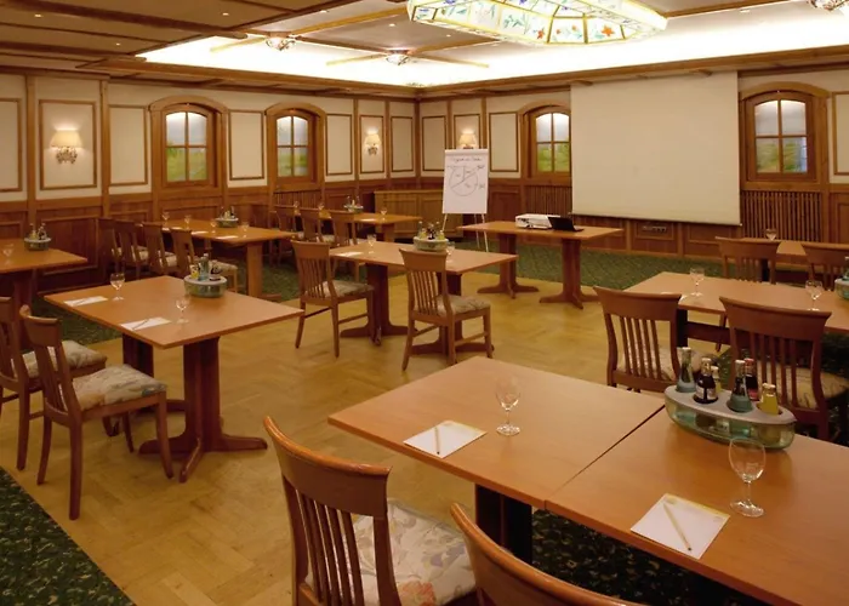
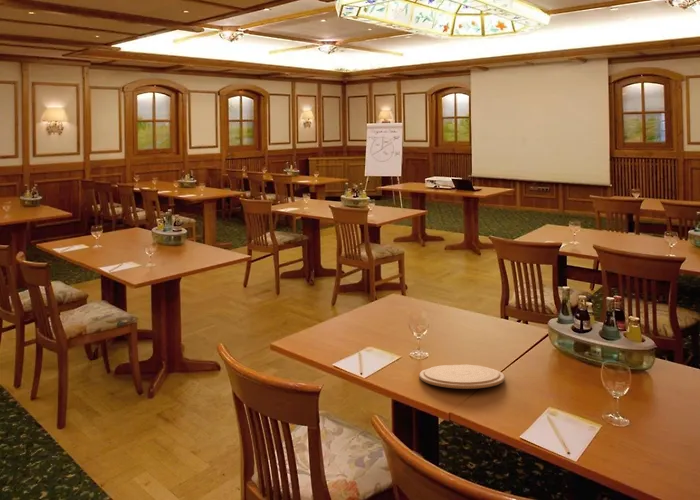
+ plate [418,364,506,390]
